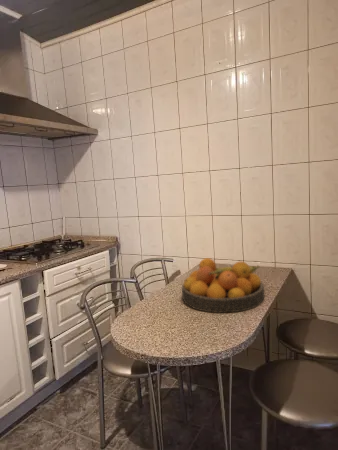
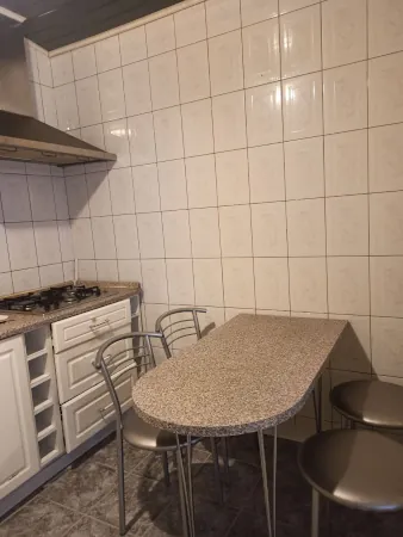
- fruit bowl [181,257,266,314]
